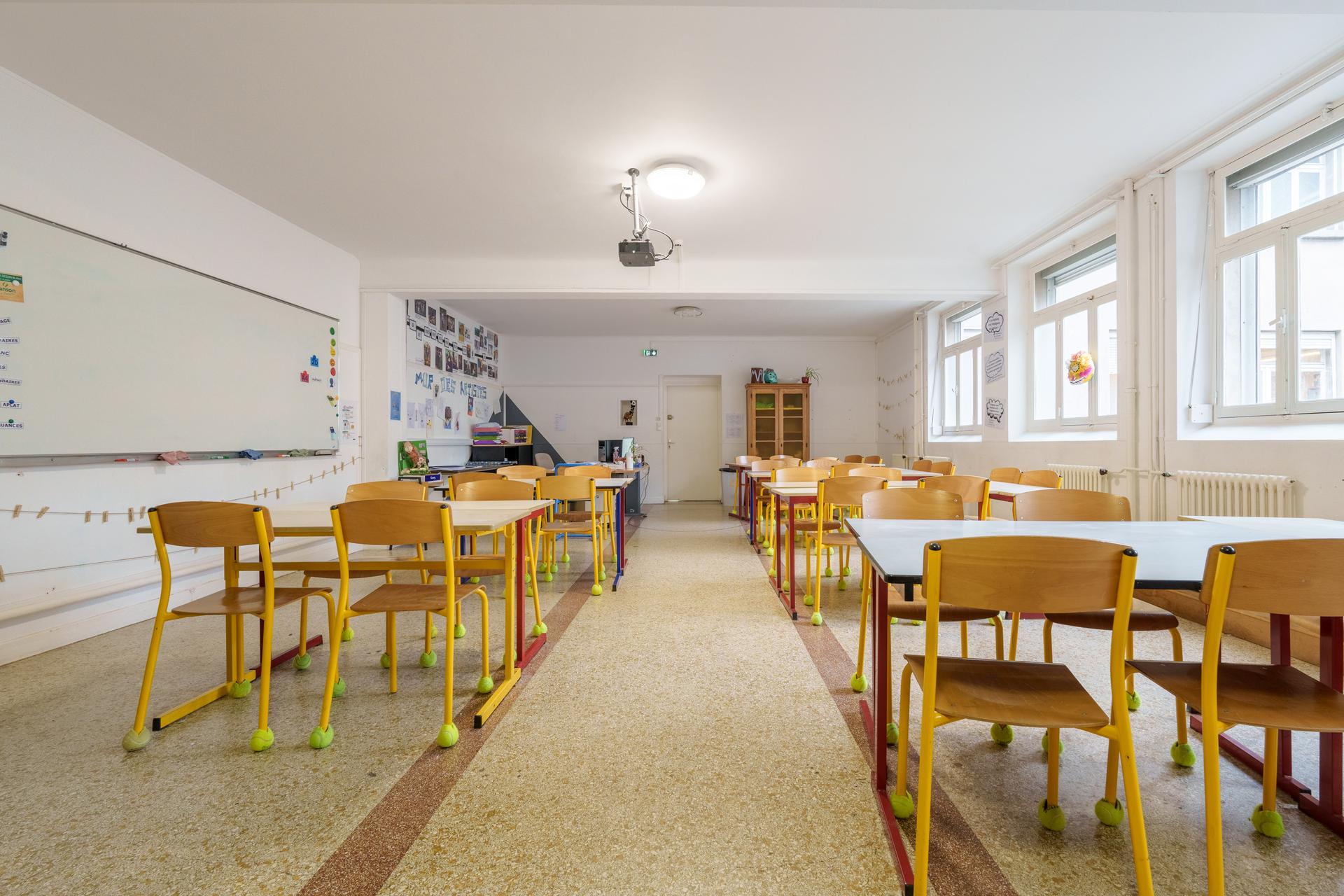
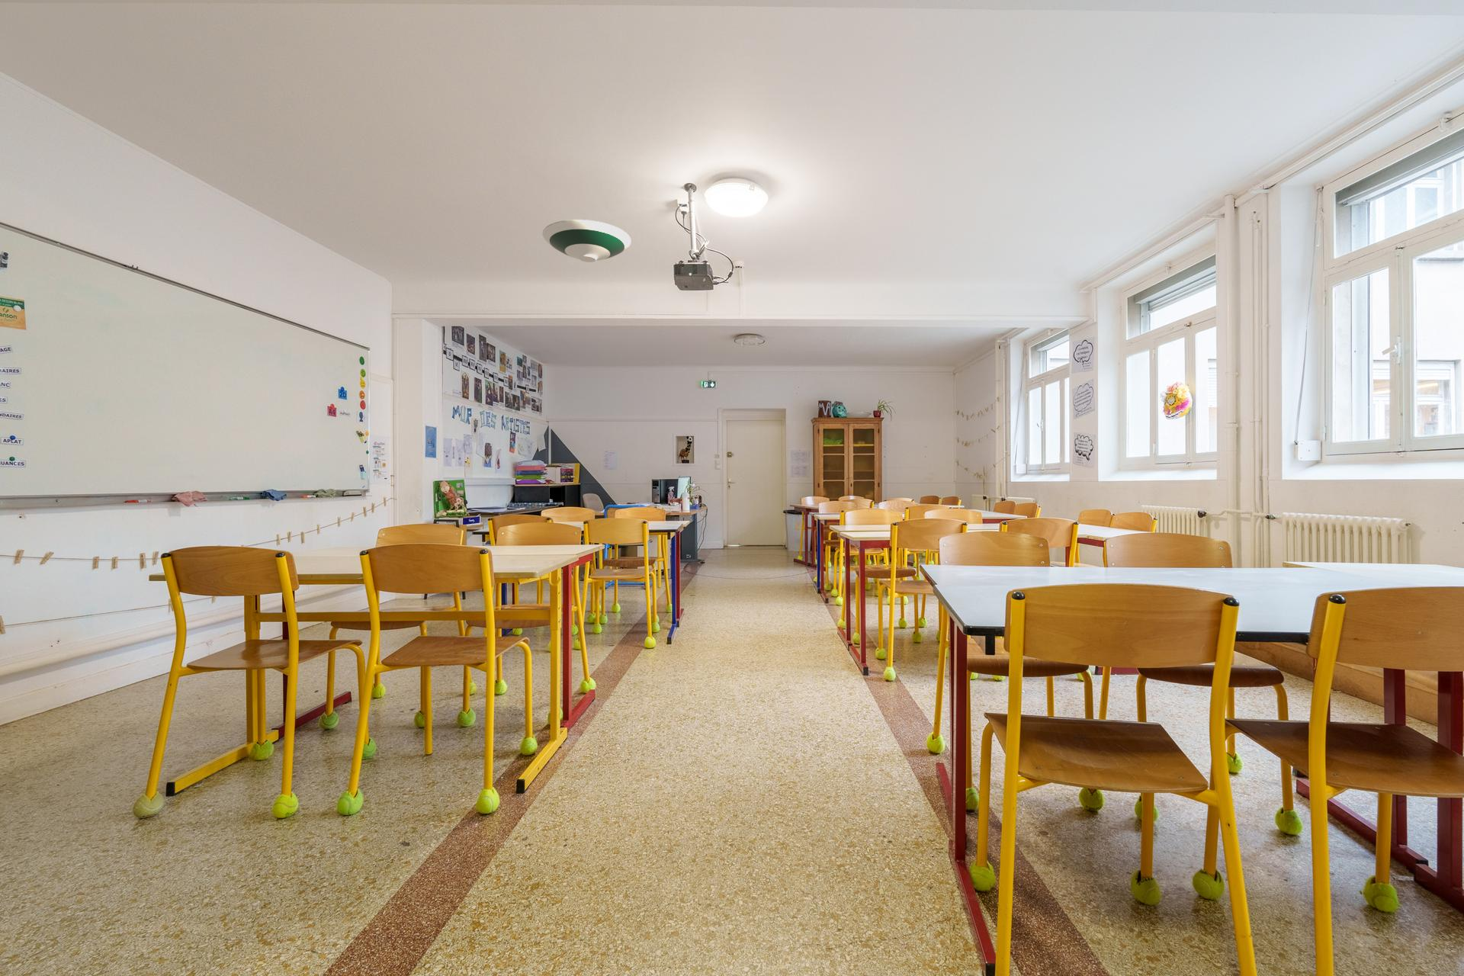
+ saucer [542,219,632,263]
